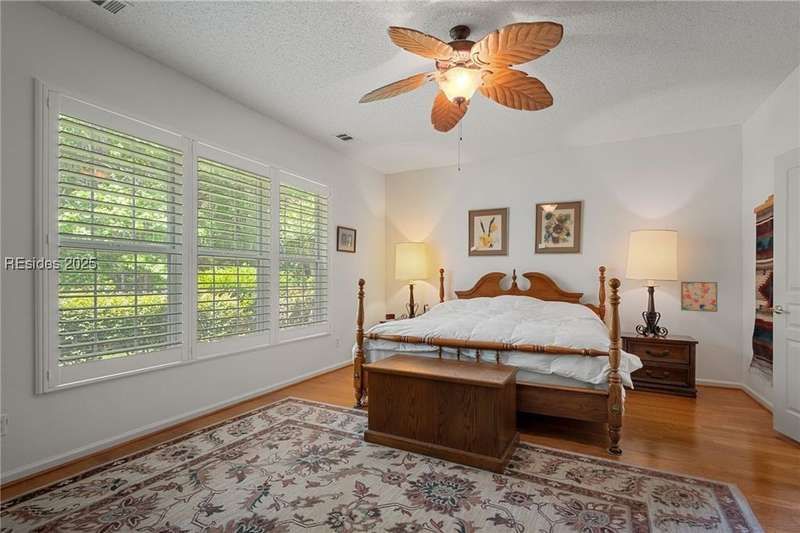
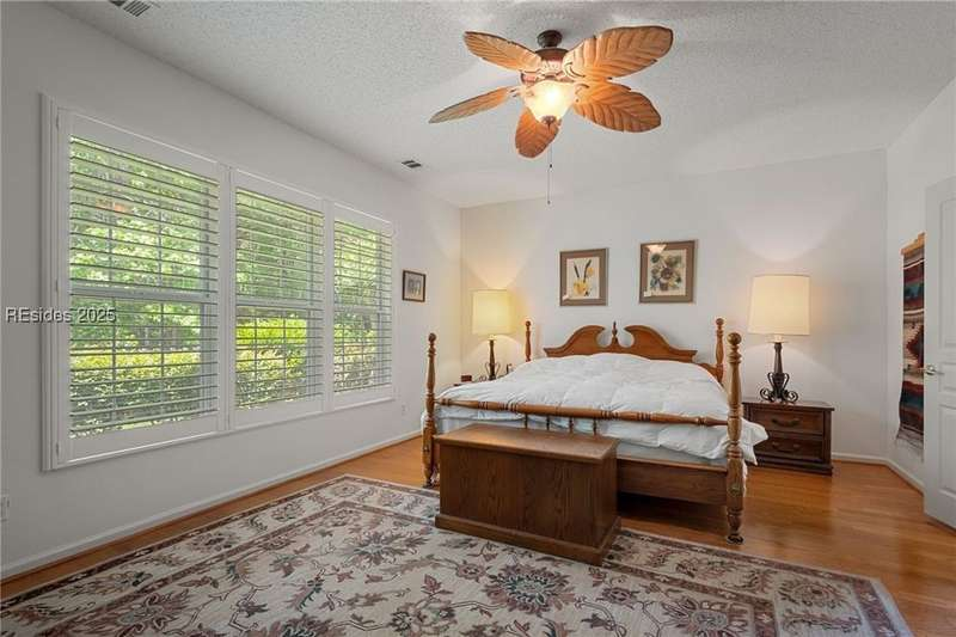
- wall art [680,281,718,313]
